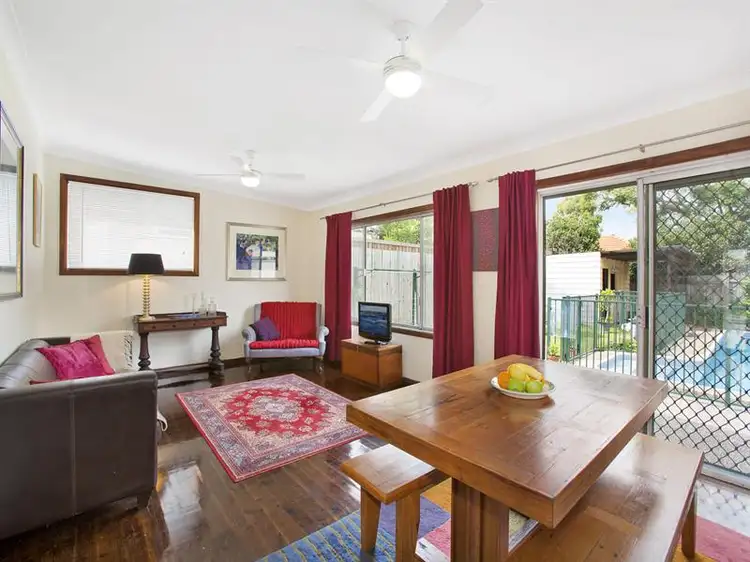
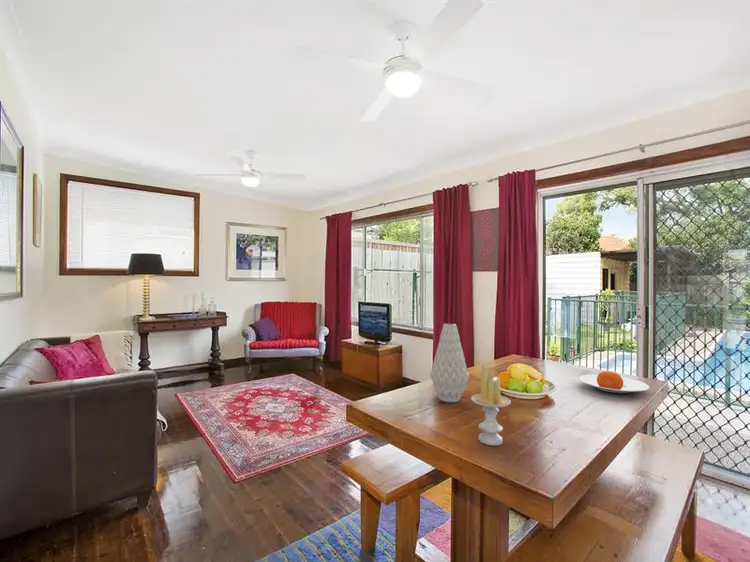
+ vase [429,323,470,403]
+ candle [470,363,512,446]
+ plate [578,370,650,394]
